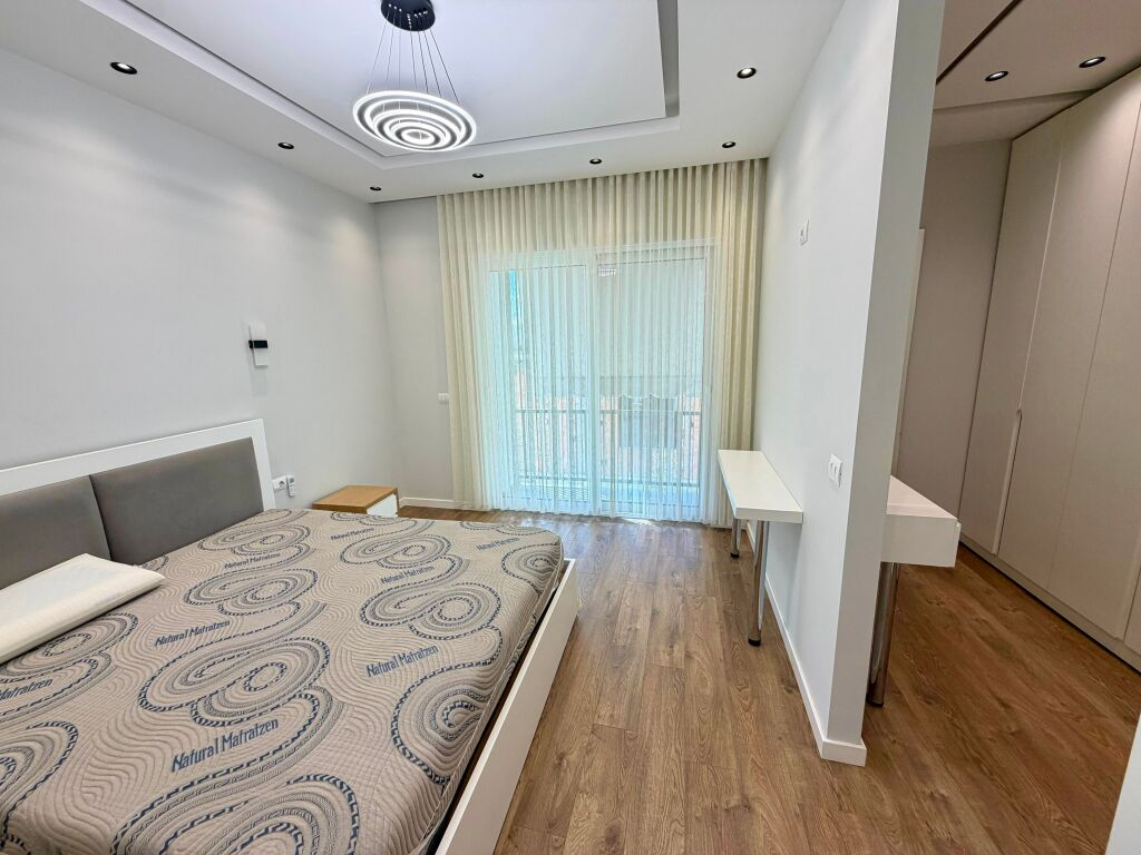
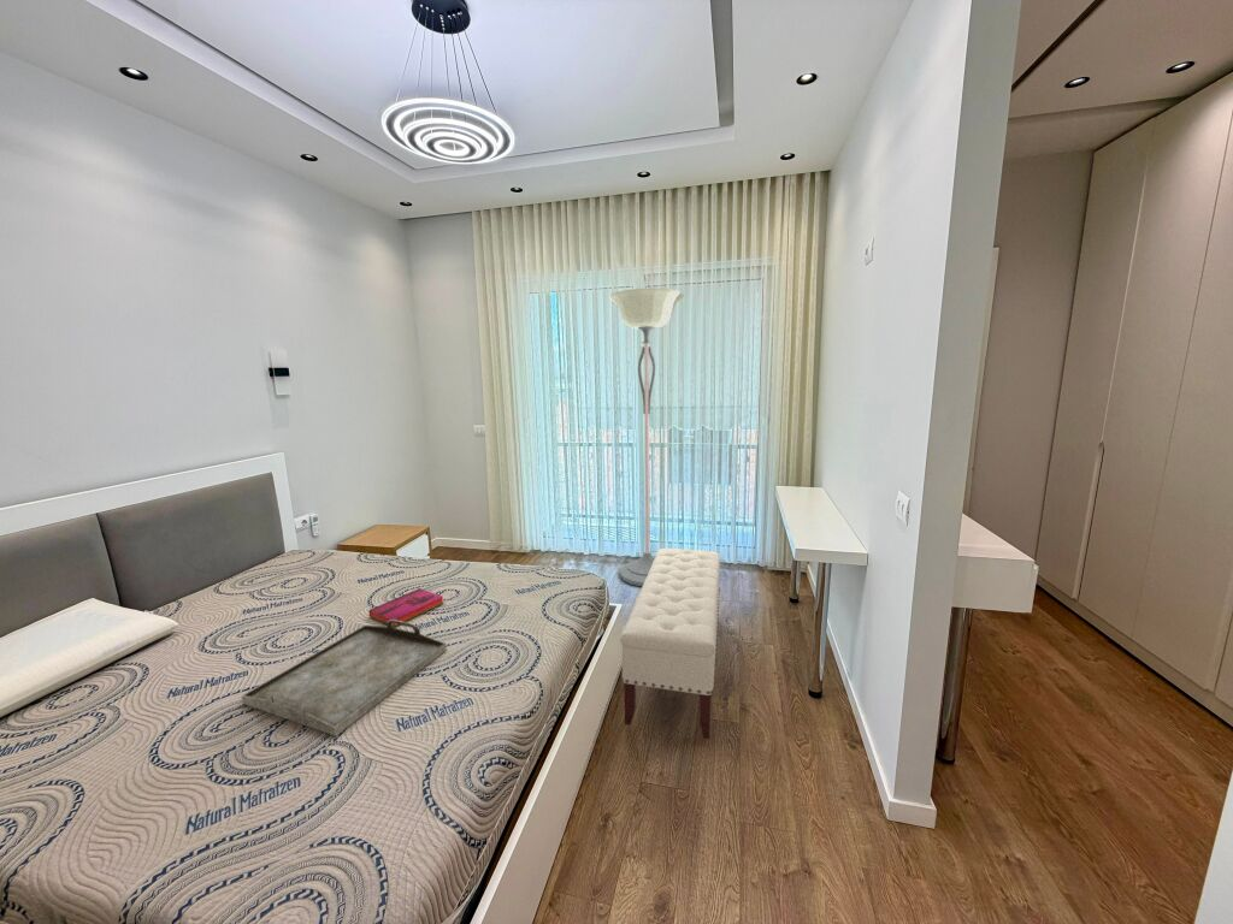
+ bench [619,547,722,740]
+ serving tray [240,620,448,738]
+ floor lamp [609,288,685,587]
+ hardback book [367,587,444,628]
